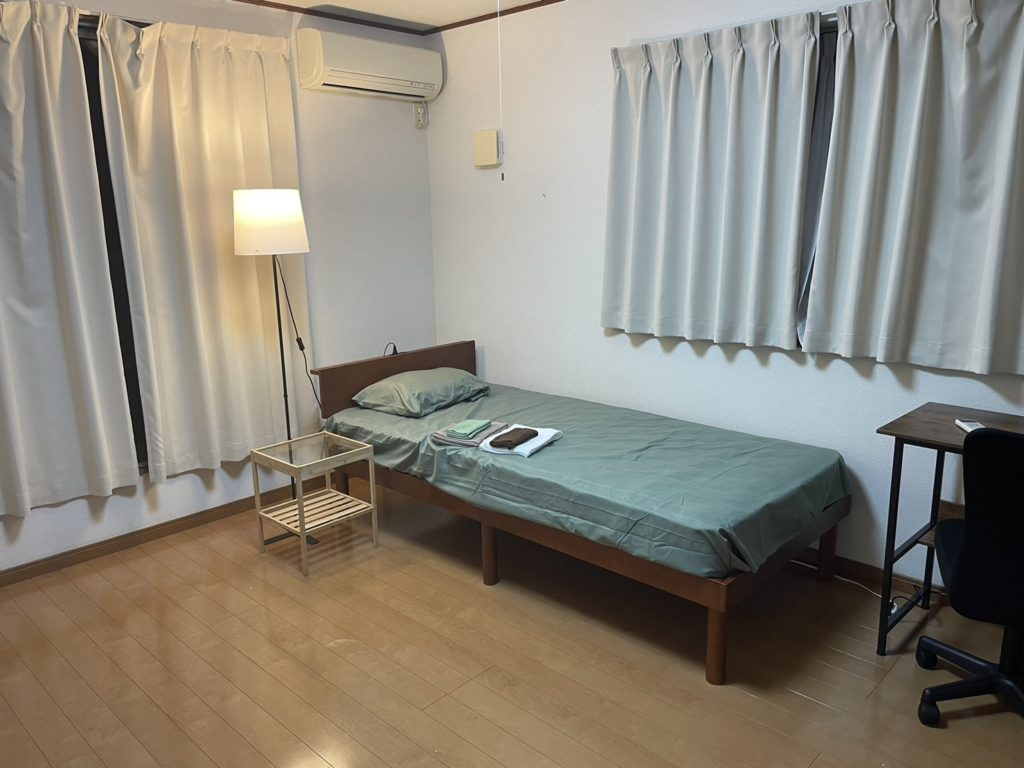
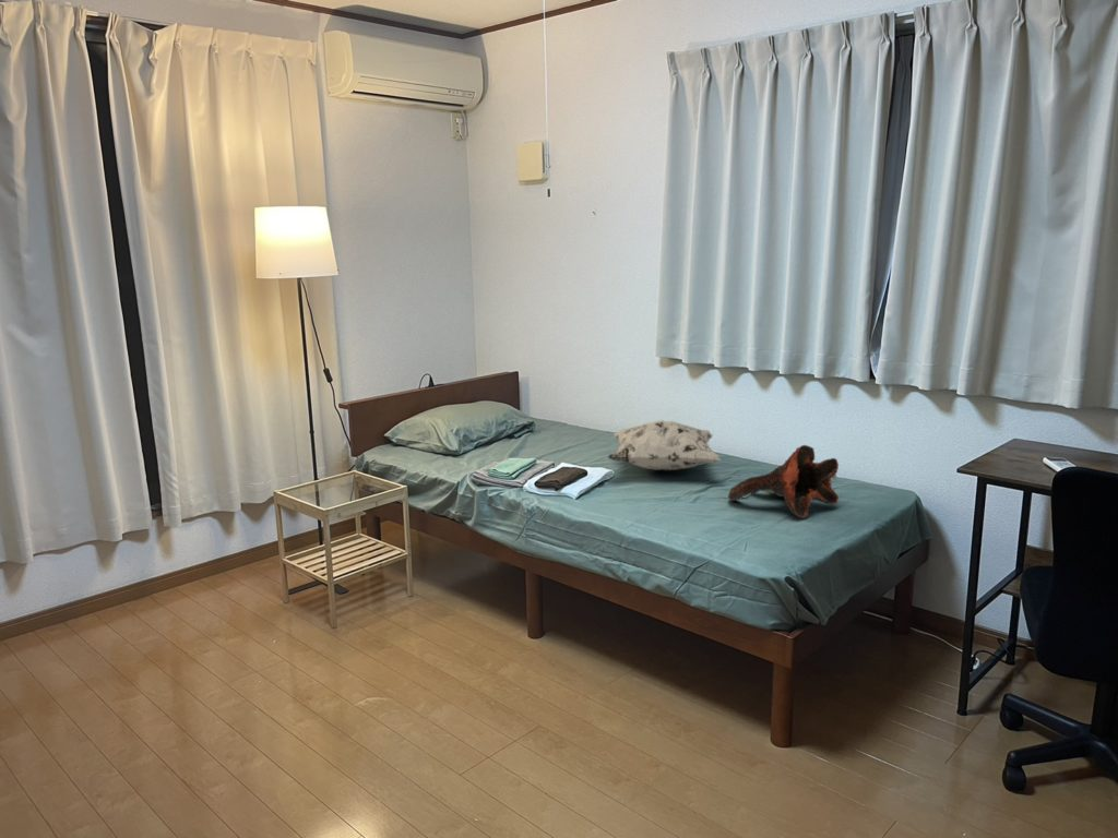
+ teddy bear [727,444,840,519]
+ decorative pillow [607,419,723,471]
